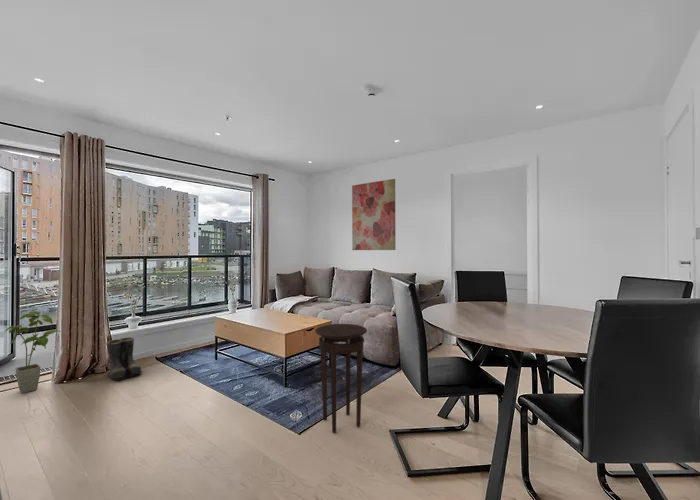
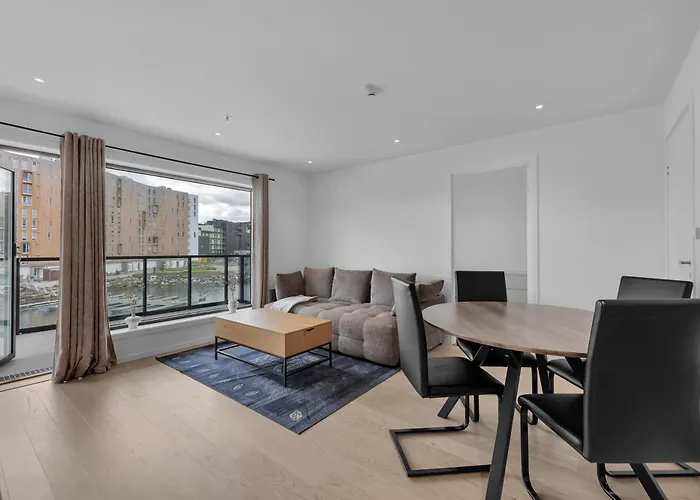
- wall art [351,178,397,251]
- boots [105,336,144,382]
- stool [314,323,368,434]
- house plant [4,310,62,394]
